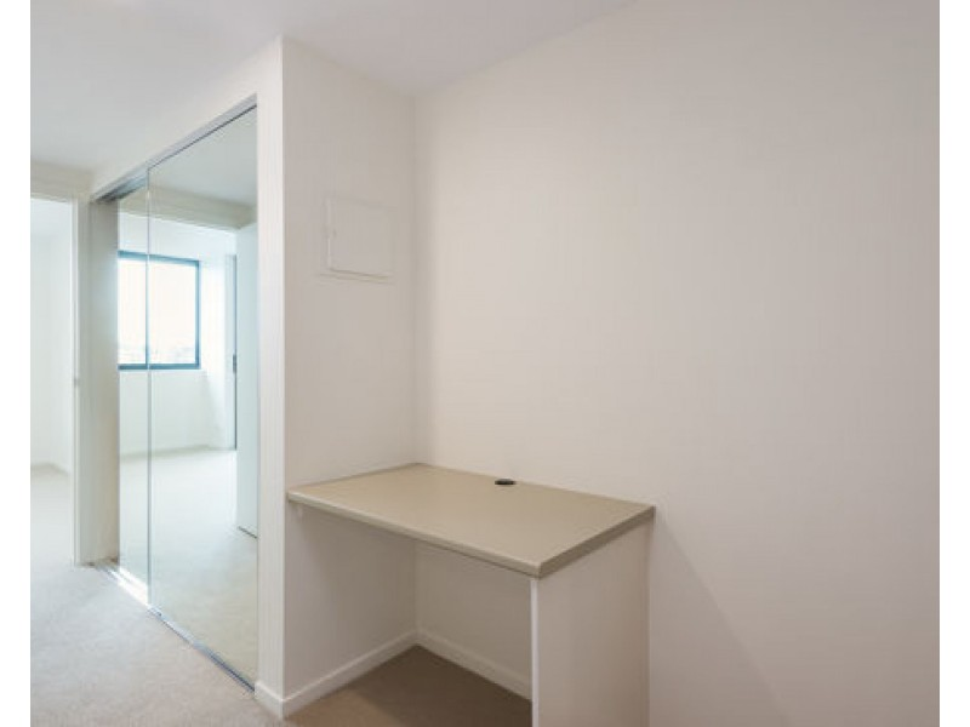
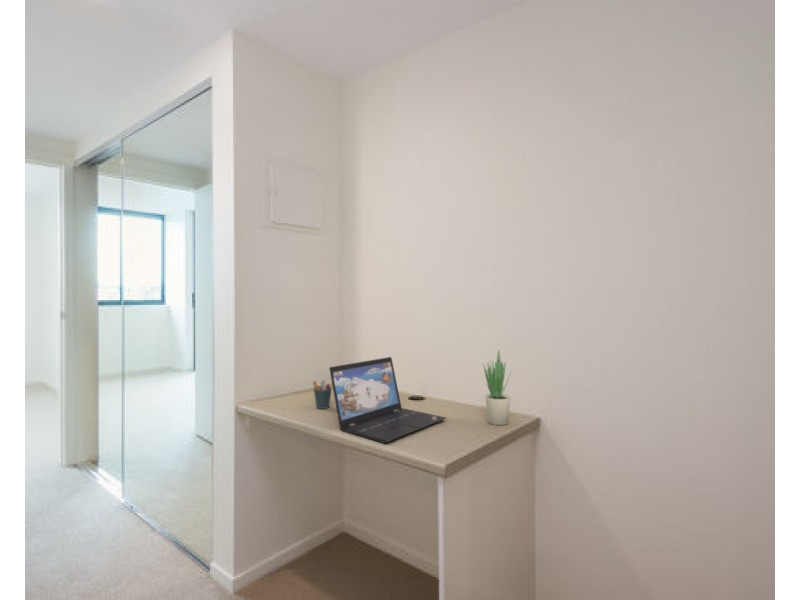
+ laptop [328,356,447,444]
+ pen holder [312,379,333,410]
+ potted plant [482,350,513,426]
